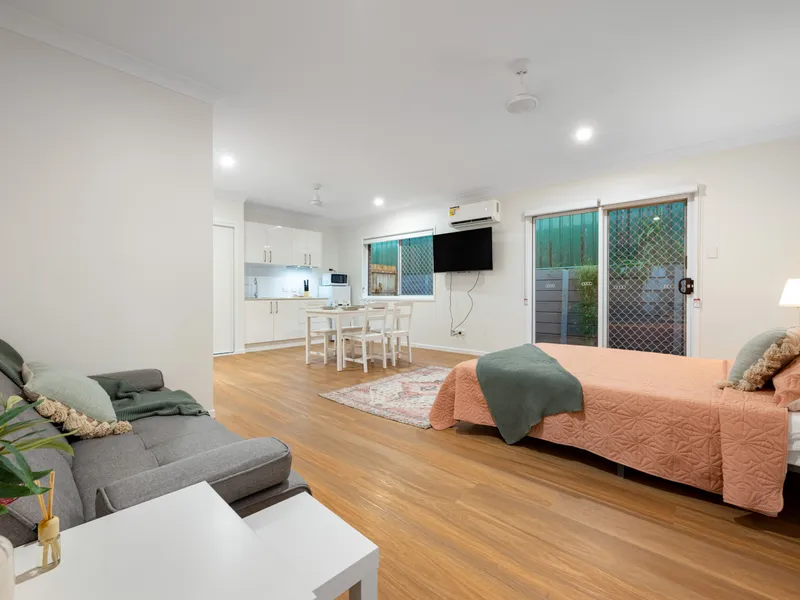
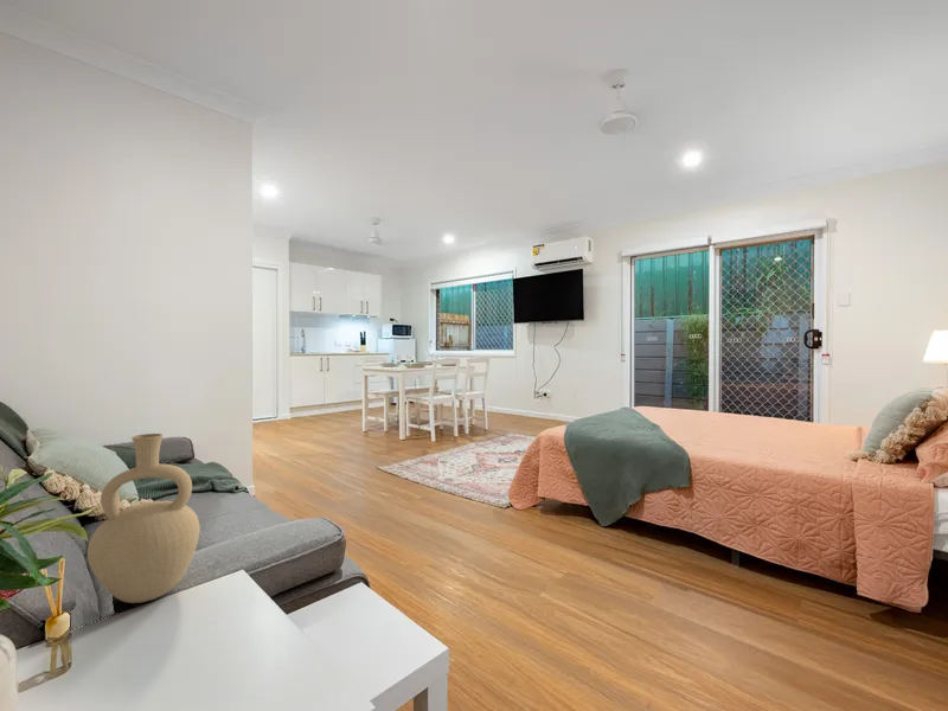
+ vase [87,433,201,604]
